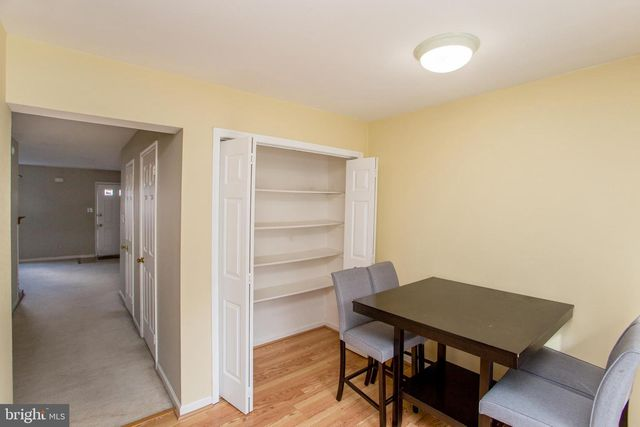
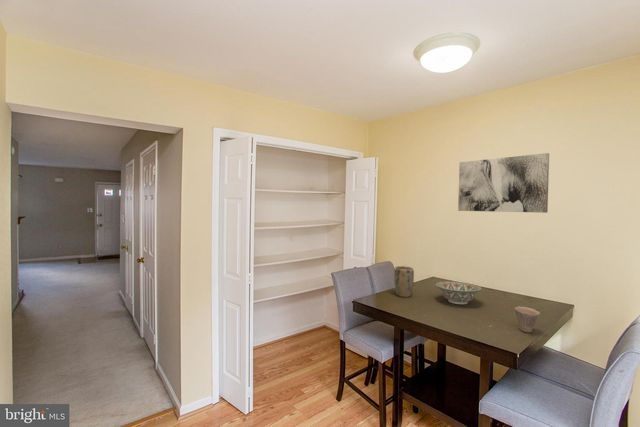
+ wall art [457,152,550,214]
+ cup [514,306,541,333]
+ decorative bowl [435,281,482,305]
+ plant pot [393,265,415,298]
